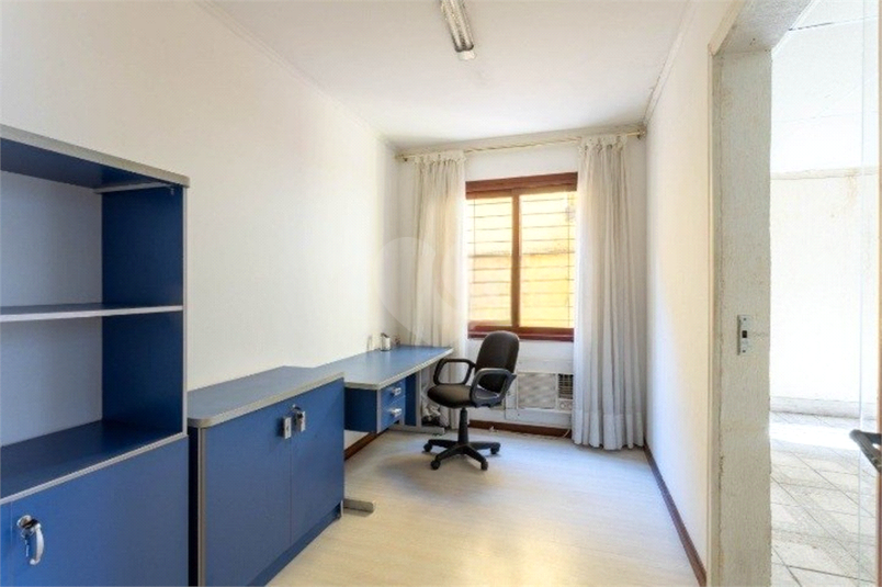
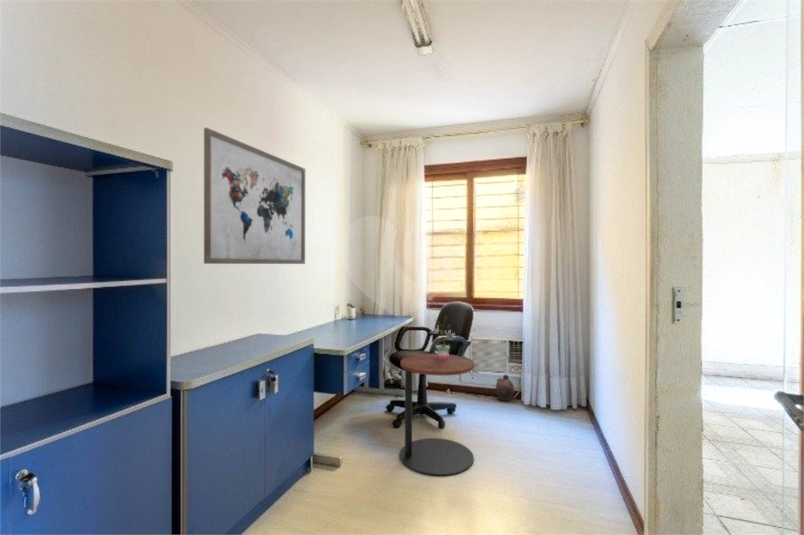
+ ceramic jug [495,374,515,402]
+ wall art [203,127,306,265]
+ potted plant [429,314,455,359]
+ side table [399,352,475,477]
